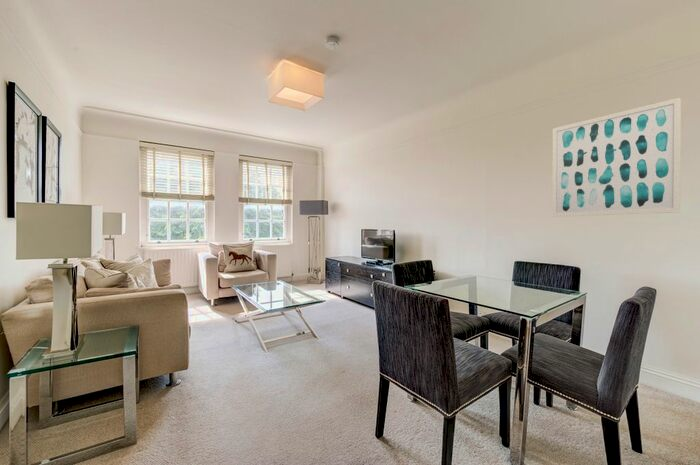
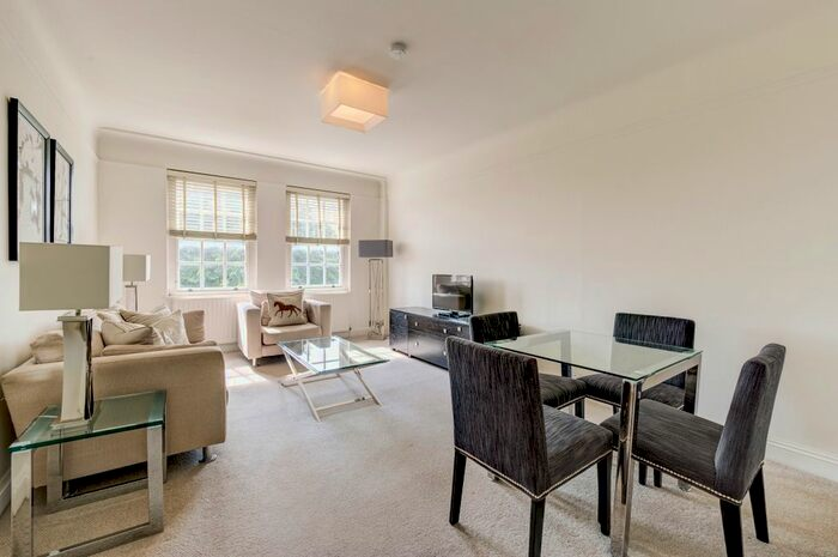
- wall art [551,97,682,218]
